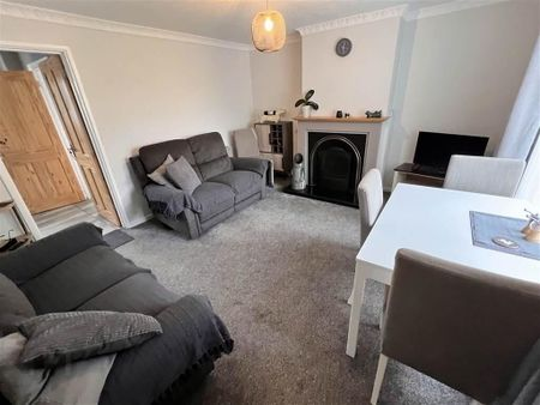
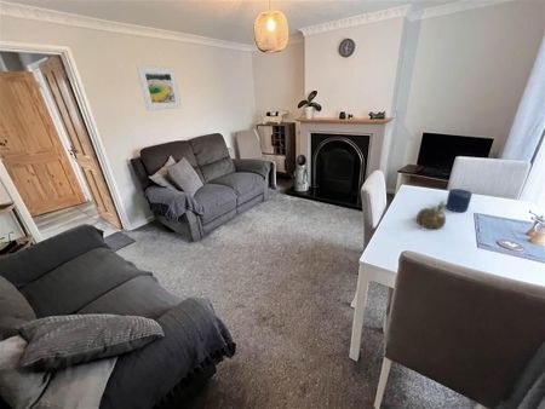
+ teapot [415,200,447,230]
+ candle [444,188,474,213]
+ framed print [136,64,183,111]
